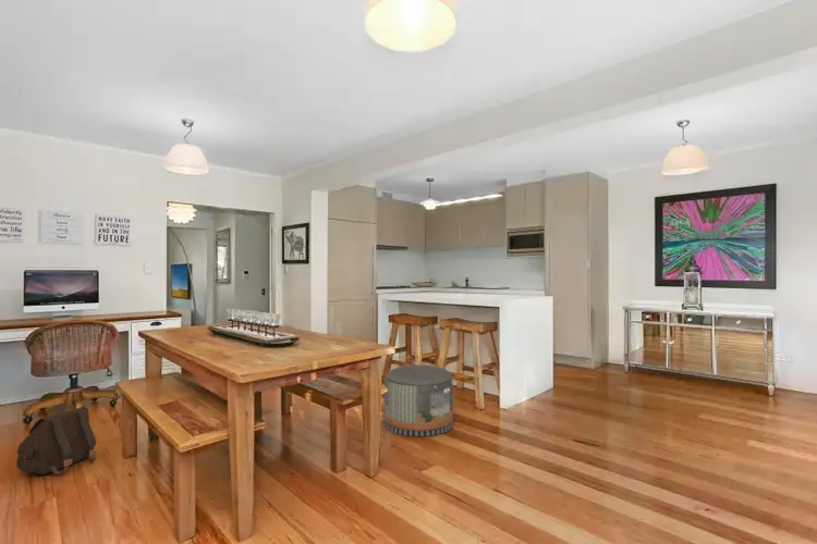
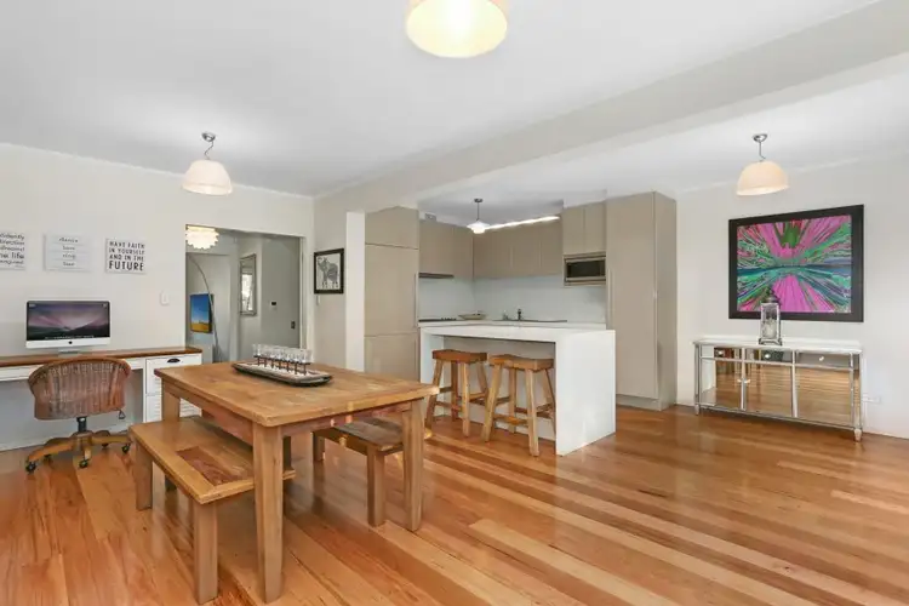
- pouf [383,363,454,437]
- satchel [15,405,98,475]
